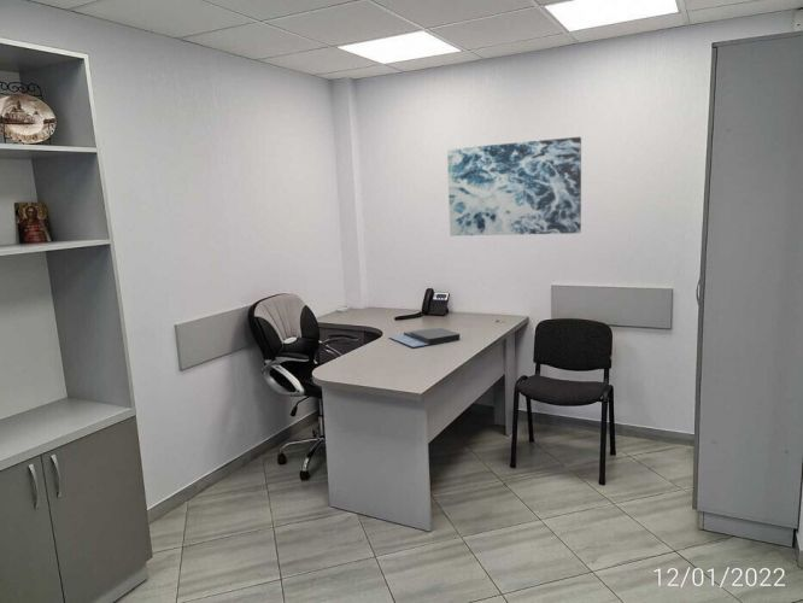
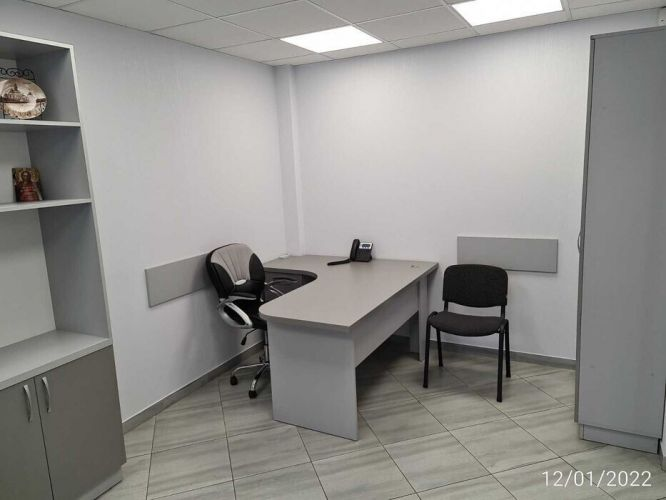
- notebook [387,327,461,349]
- wall art [446,136,582,236]
